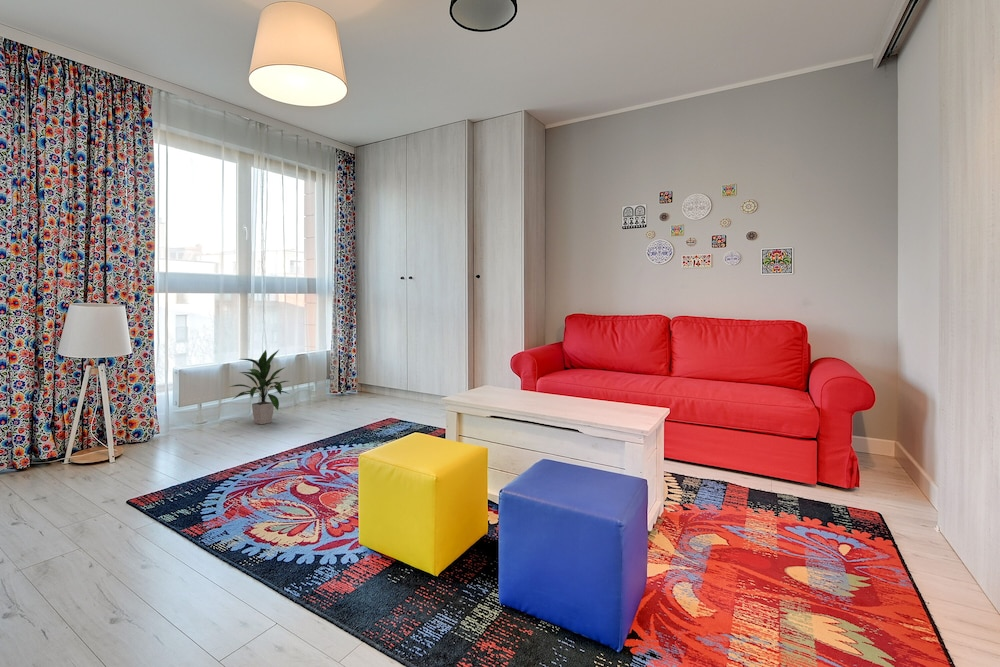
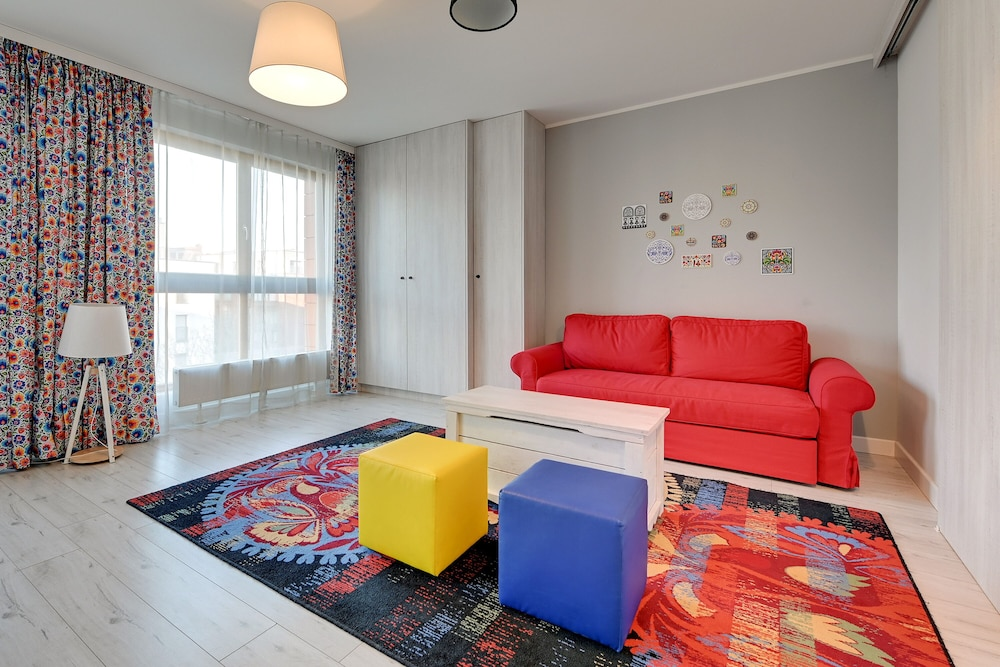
- indoor plant [229,349,290,425]
